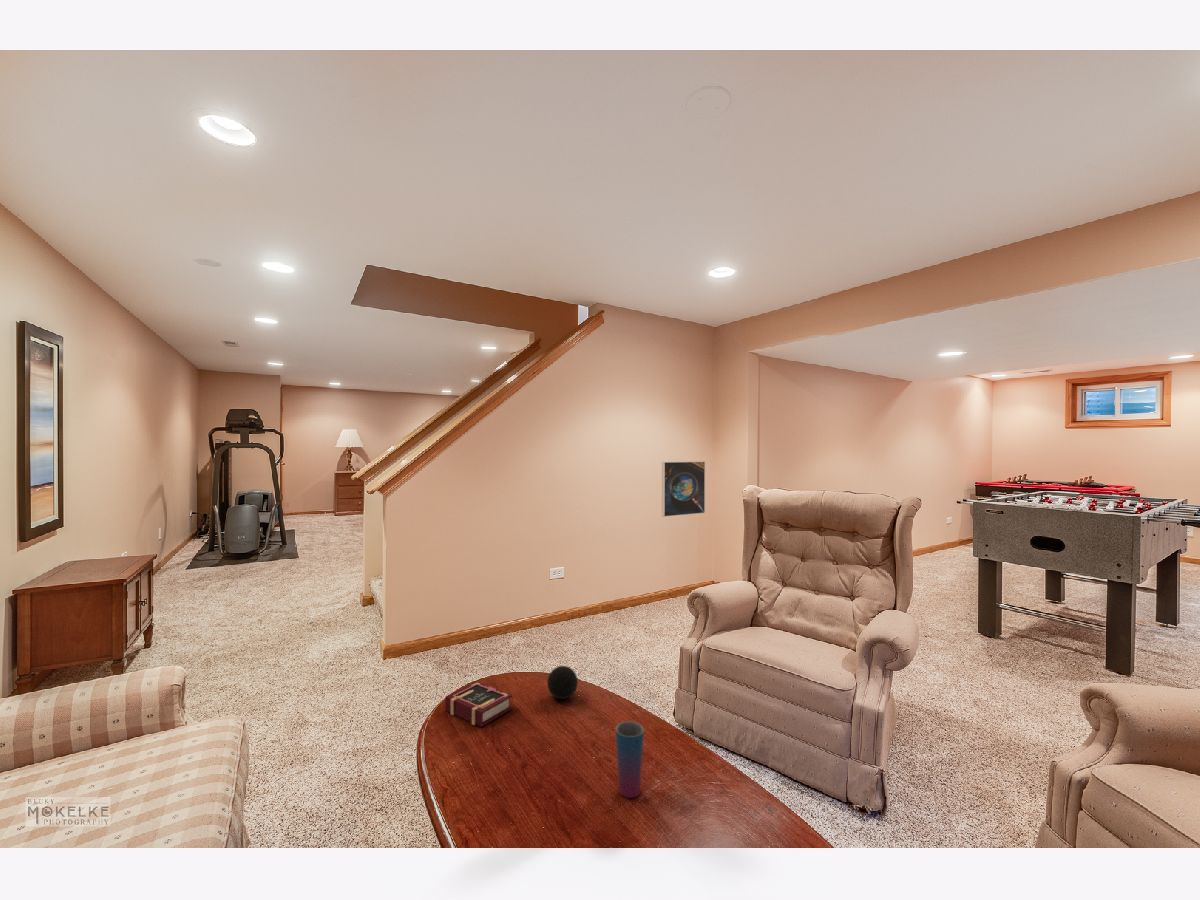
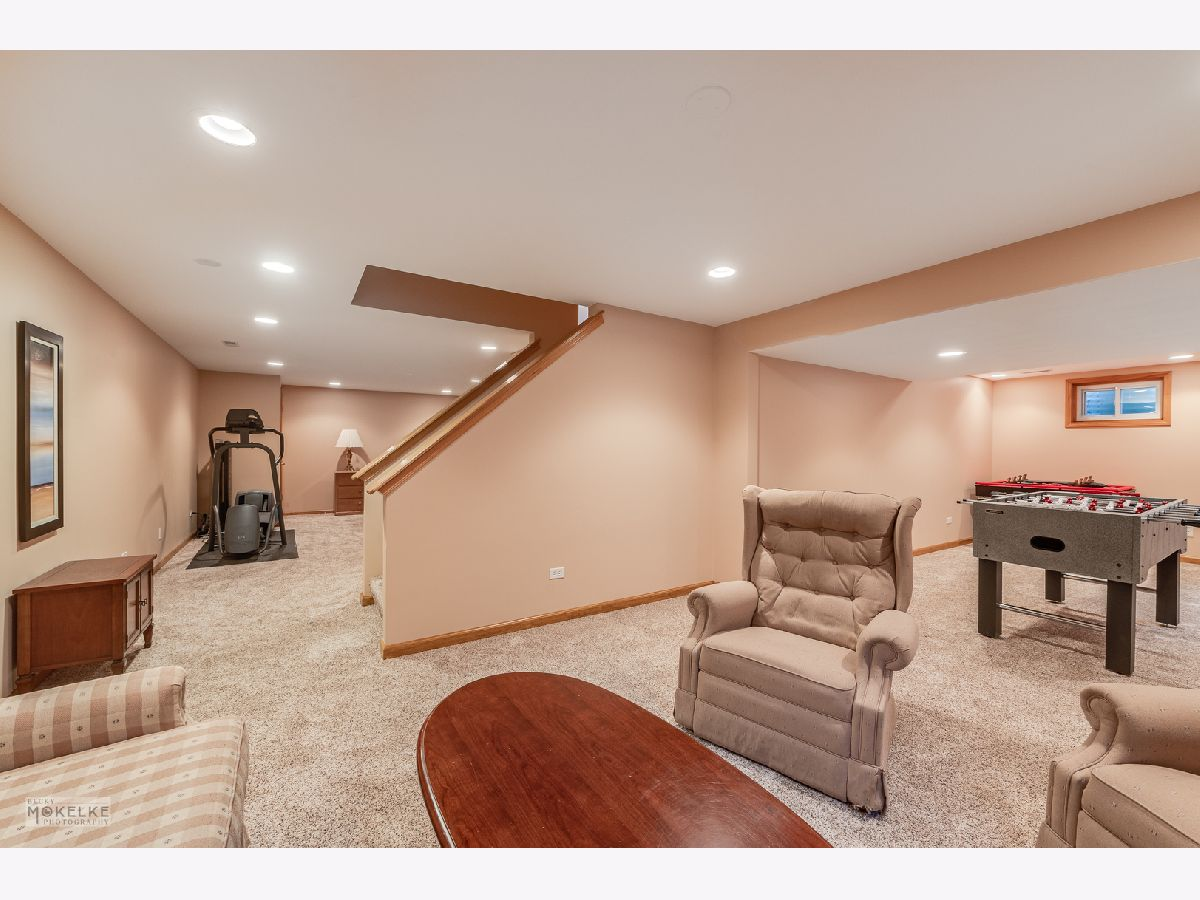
- cup [615,720,645,799]
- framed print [661,460,706,518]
- book [444,680,513,728]
- decorative ball [546,665,579,700]
